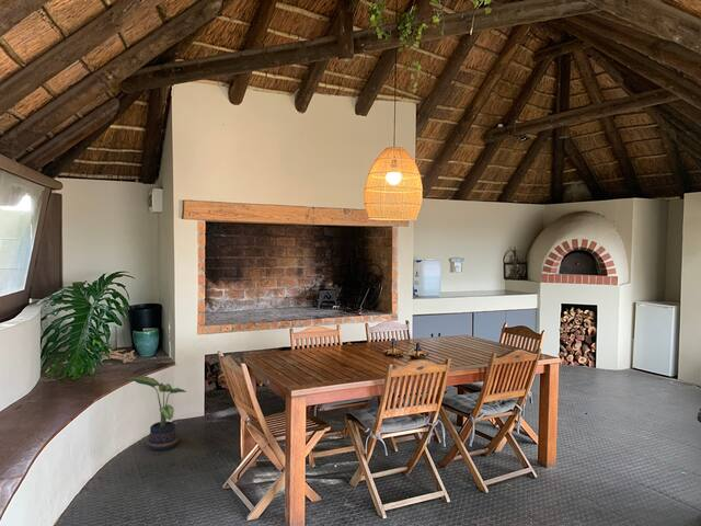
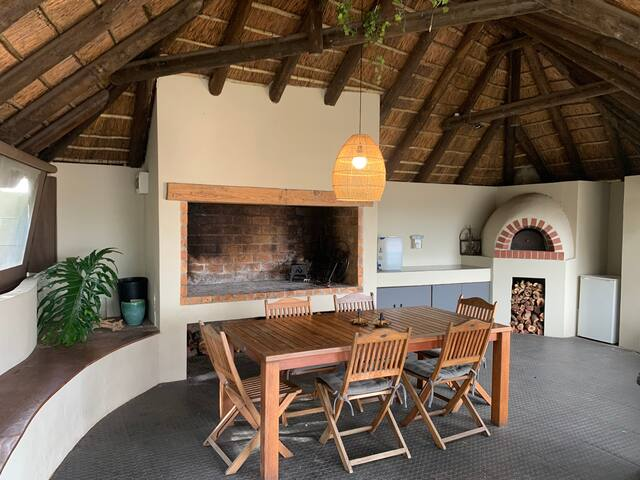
- potted plant [127,375,187,451]
